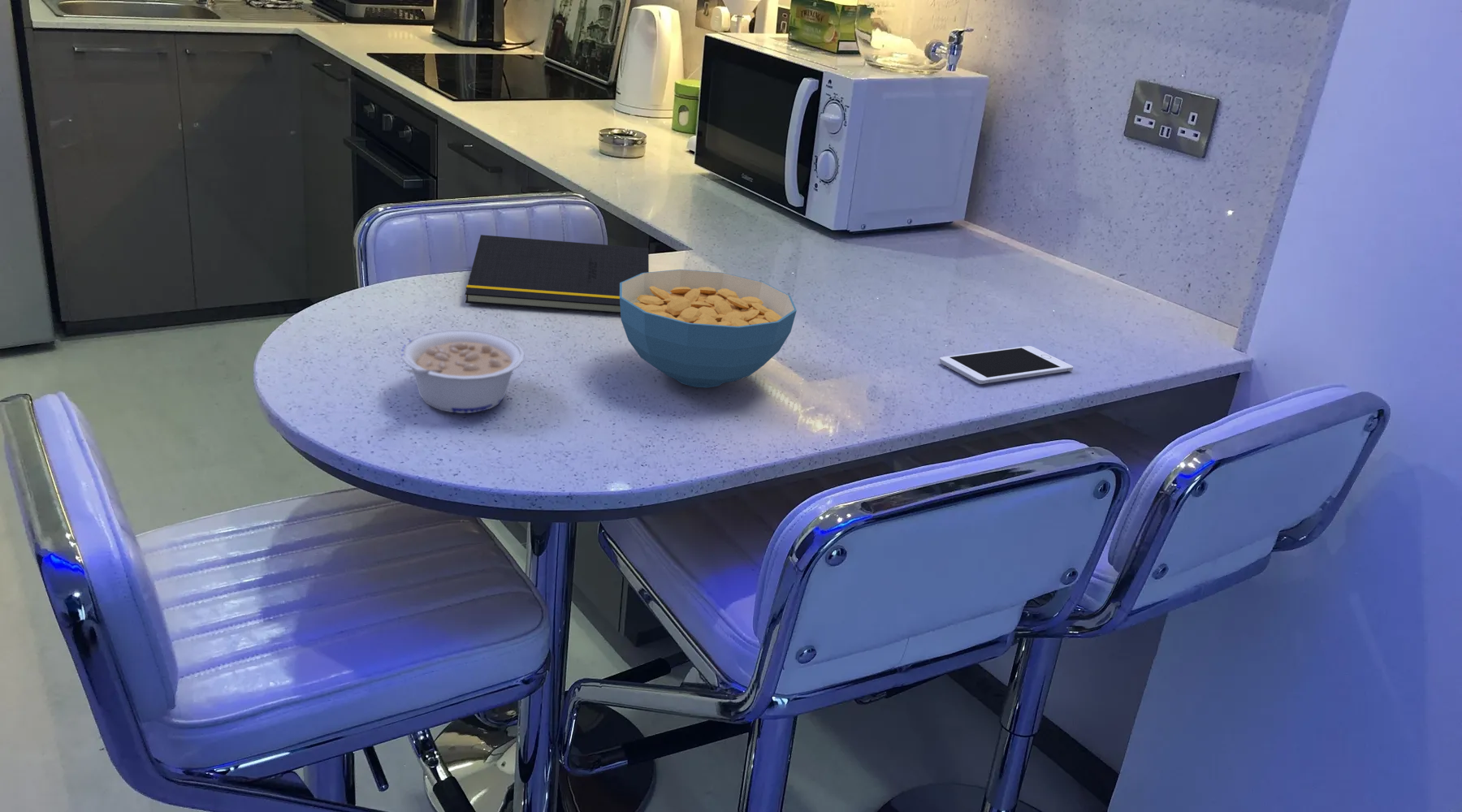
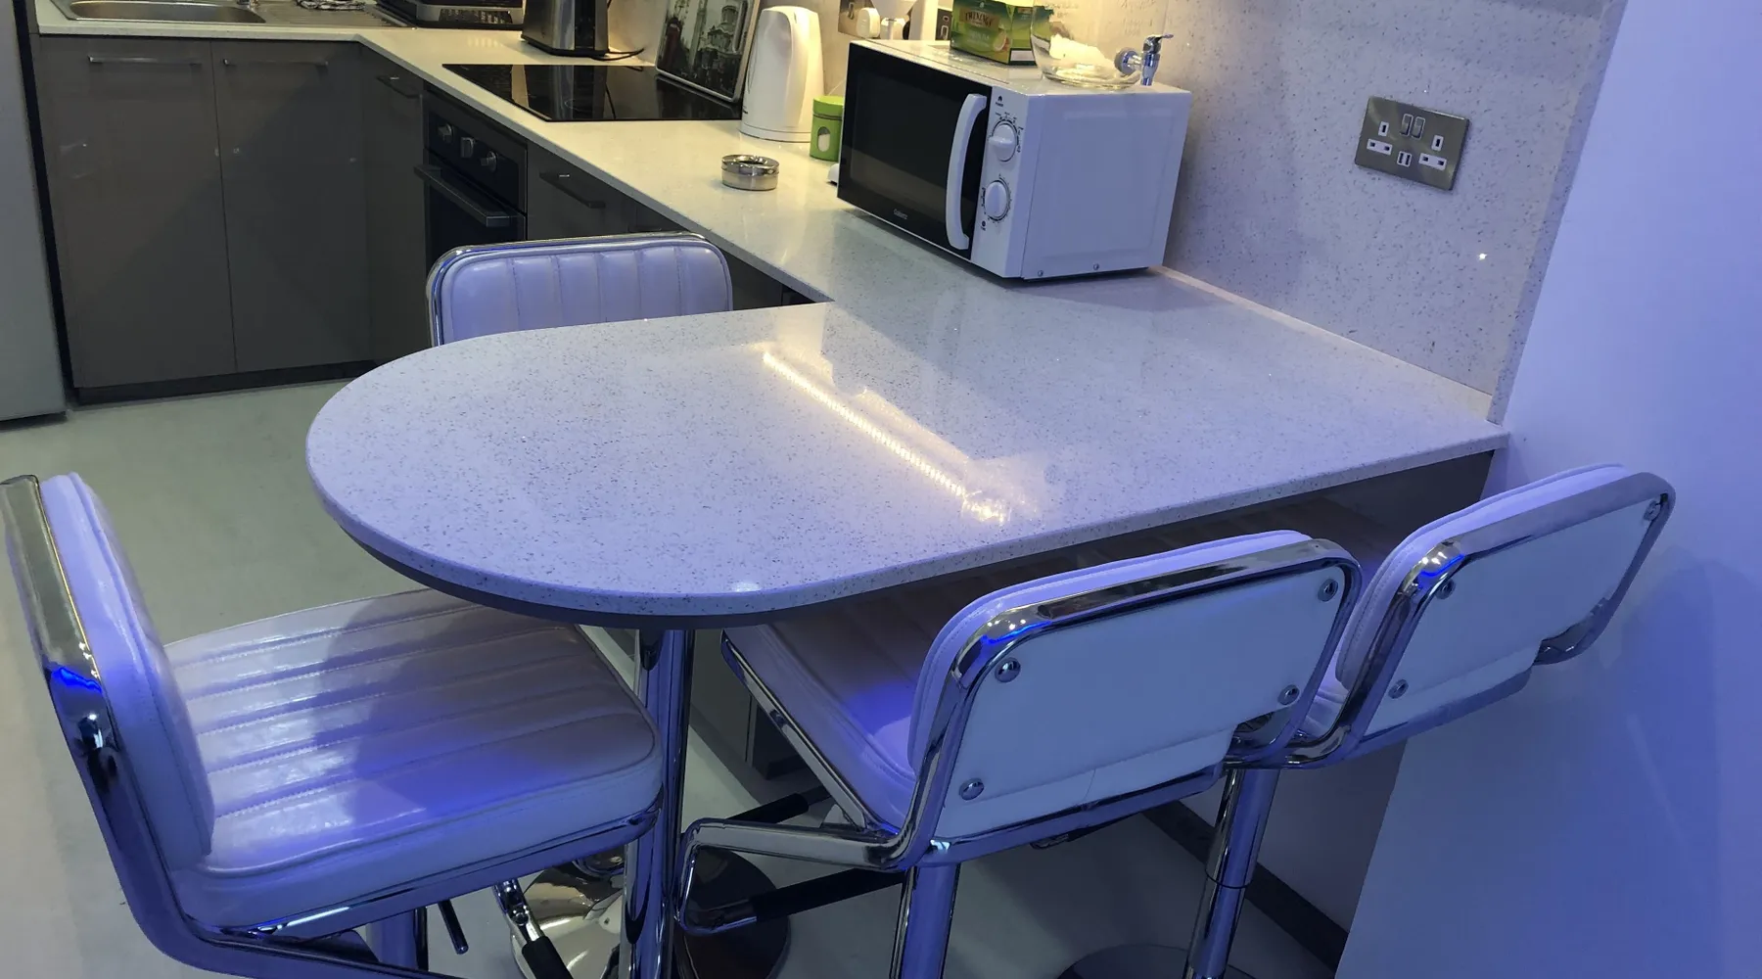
- cell phone [939,345,1074,385]
- notepad [465,234,650,315]
- cereal bowl [620,269,798,388]
- legume [400,328,525,414]
